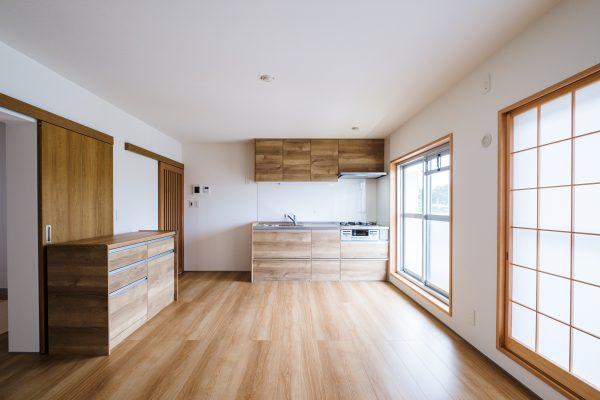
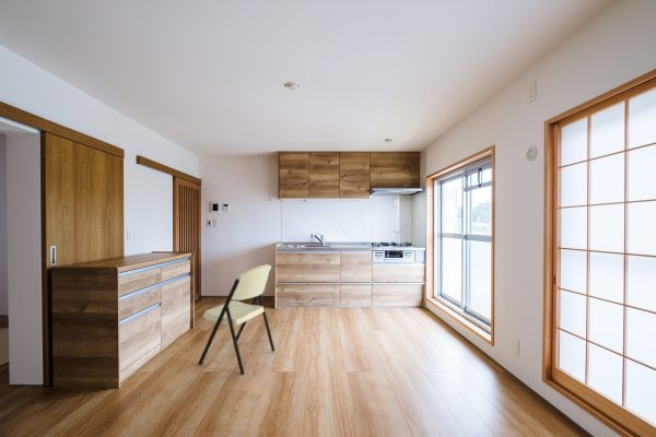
+ folding chair [197,263,276,376]
